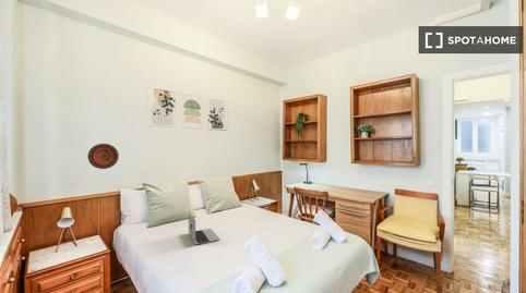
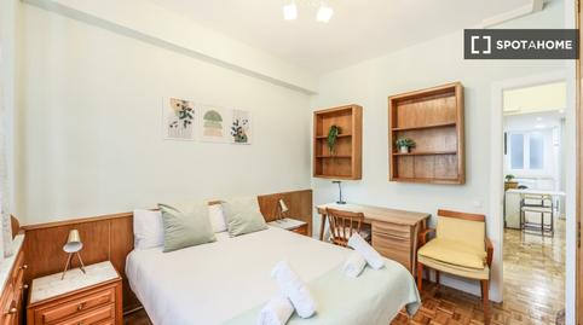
- decorative plate [86,143,120,170]
- laptop [188,211,220,245]
